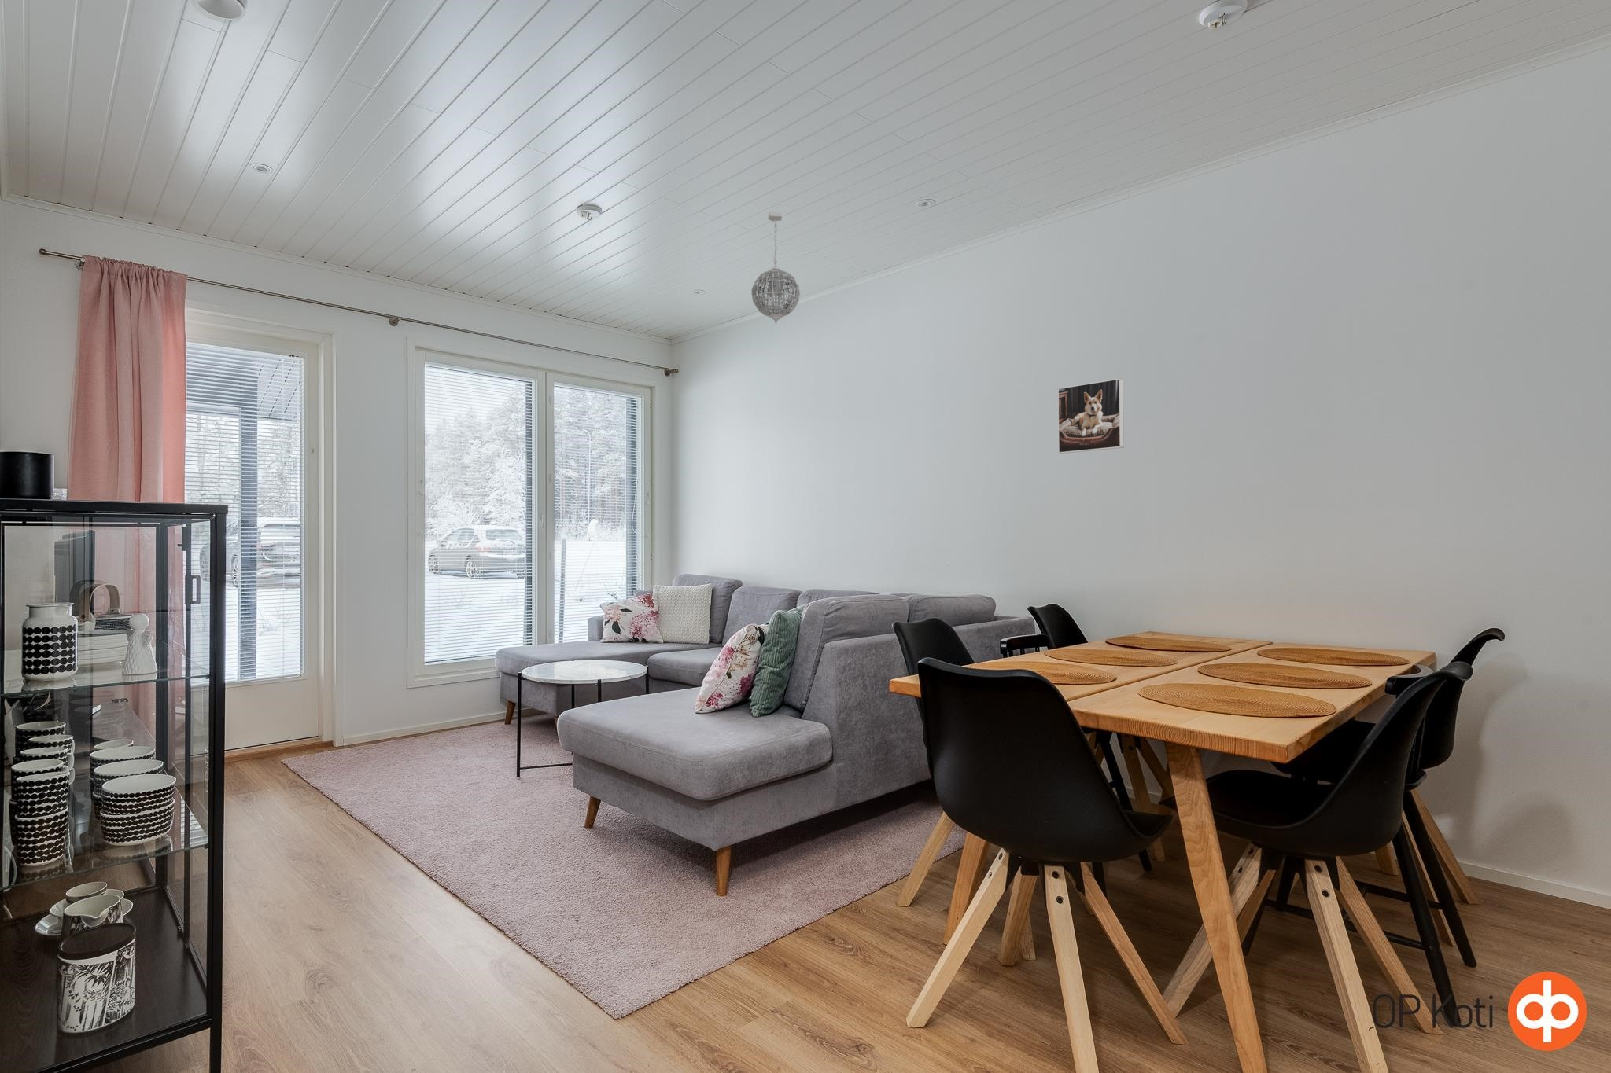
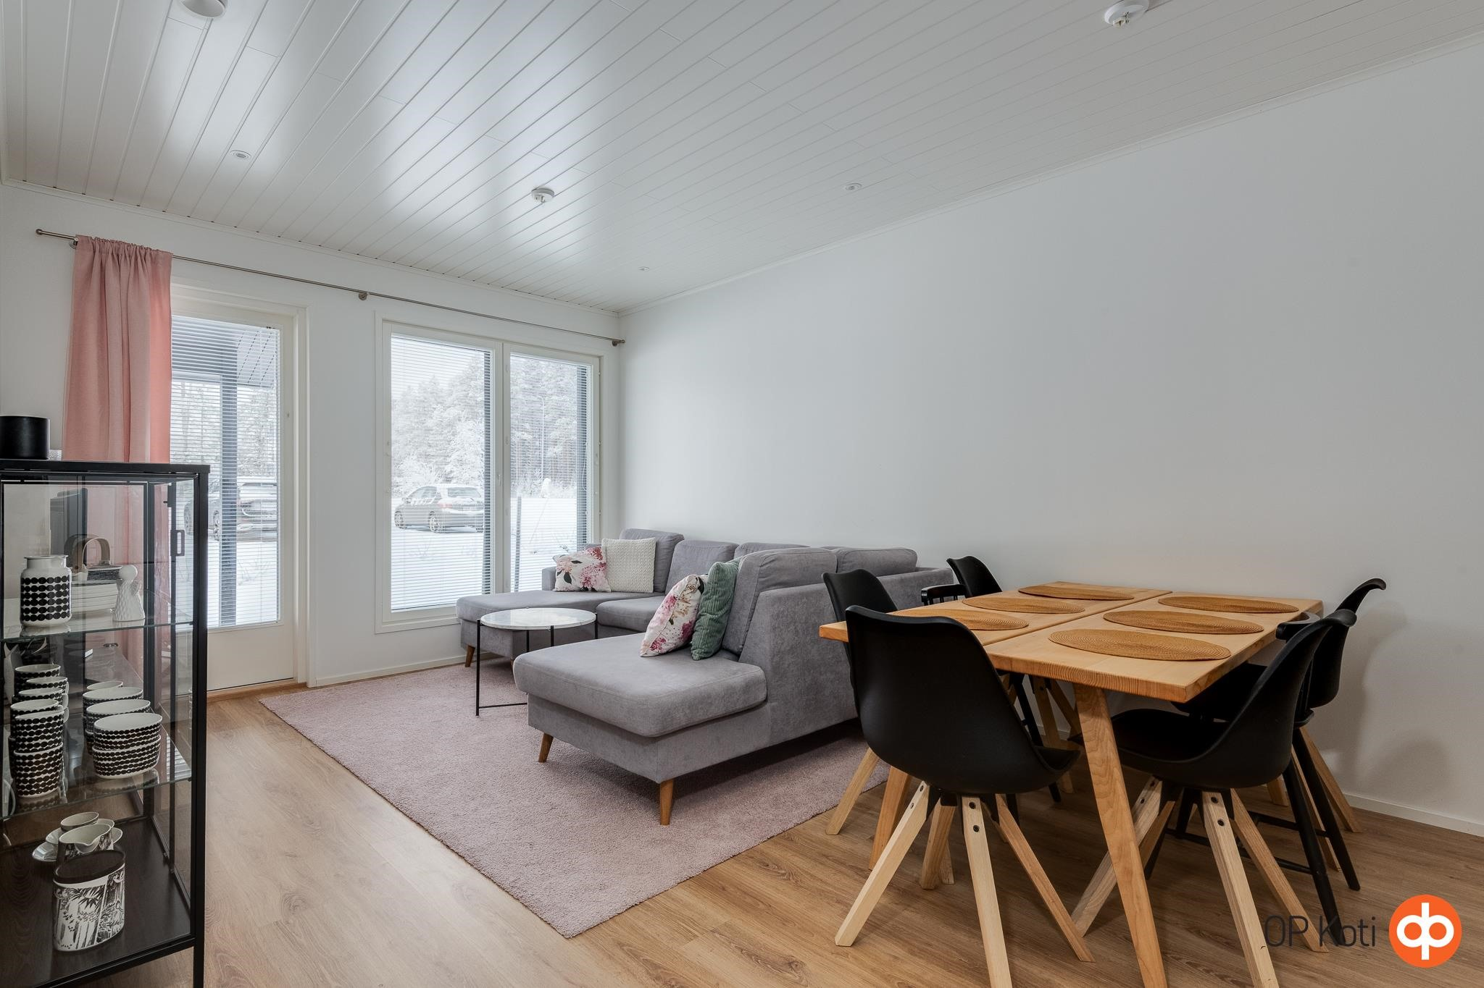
- pendant light [751,212,801,326]
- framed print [1058,377,1125,454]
